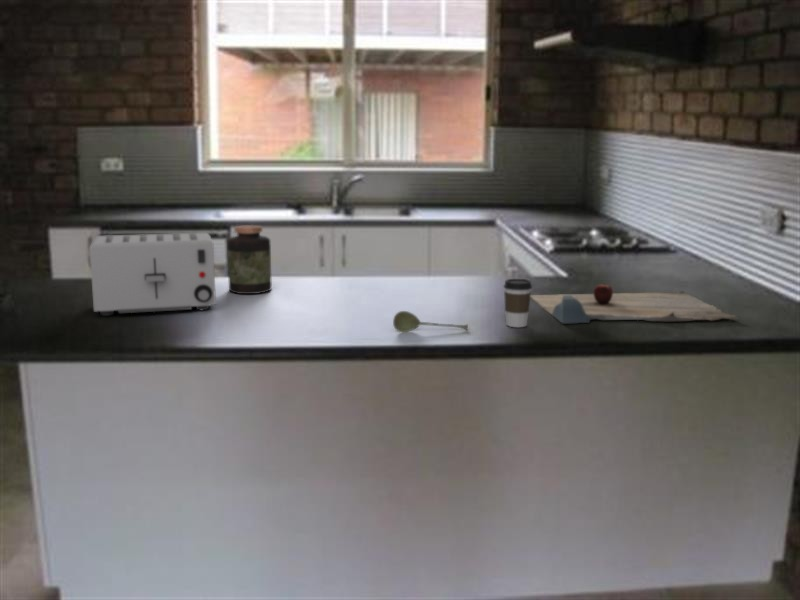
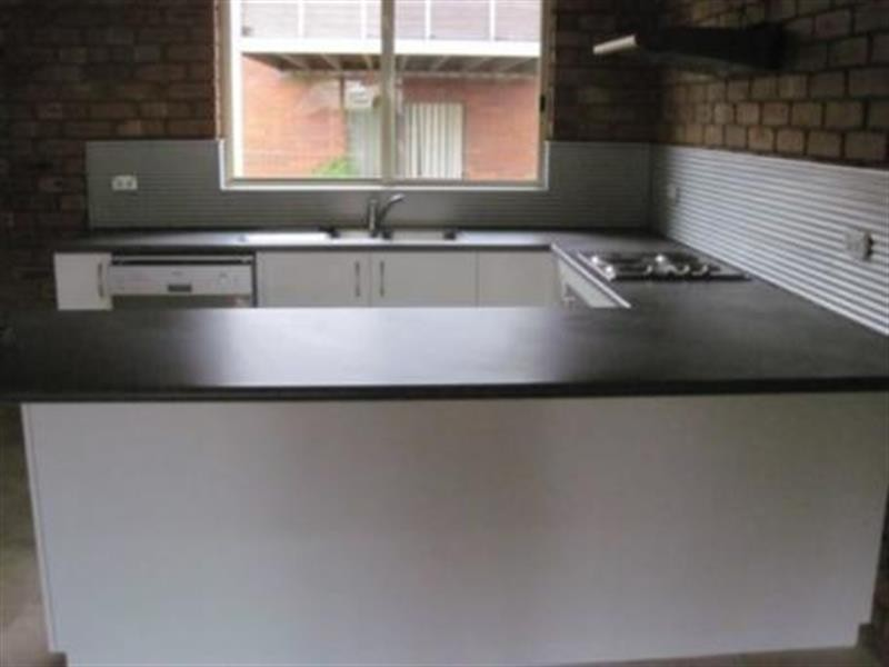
- soupspoon [392,310,469,333]
- toaster [88,232,217,317]
- jar [226,224,273,295]
- cutting board [530,284,739,325]
- coffee cup [503,278,533,328]
